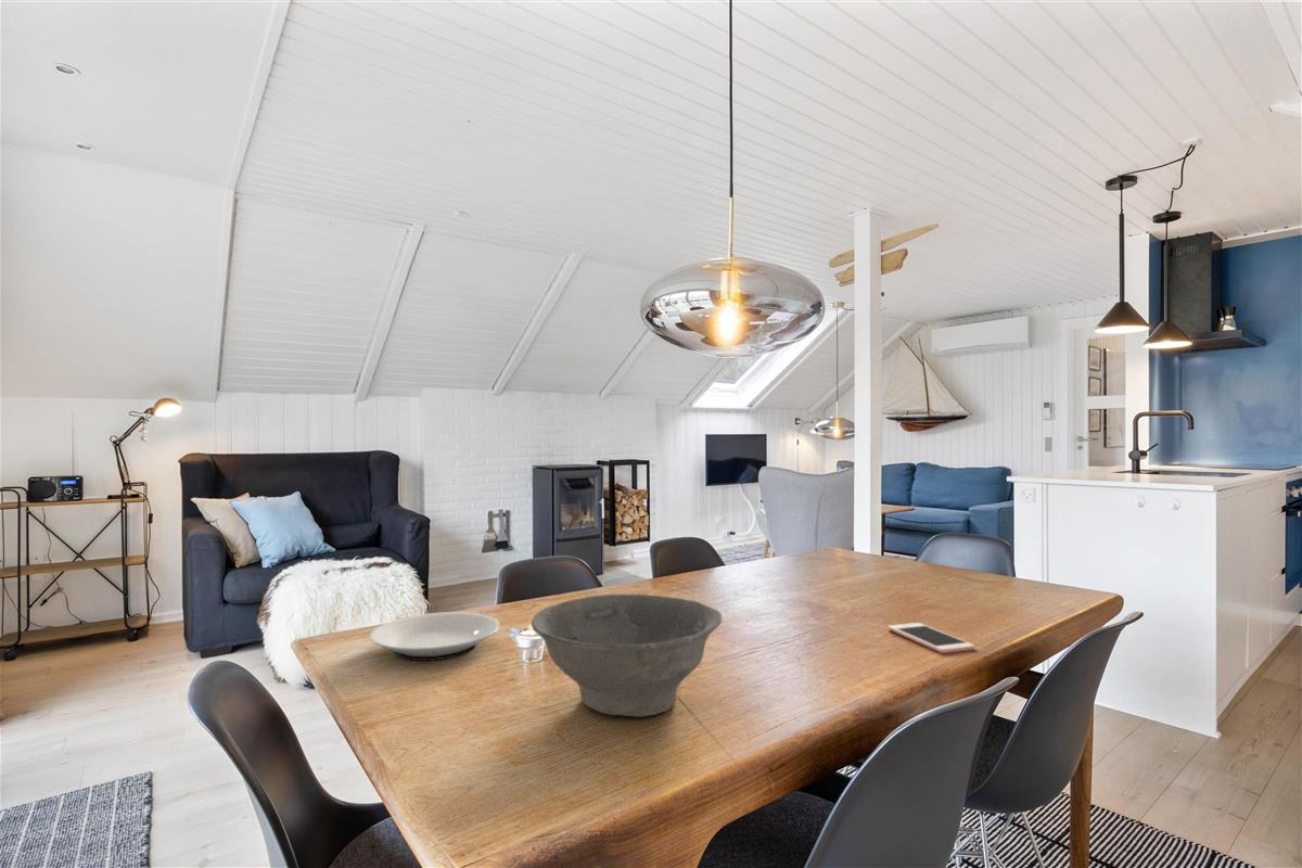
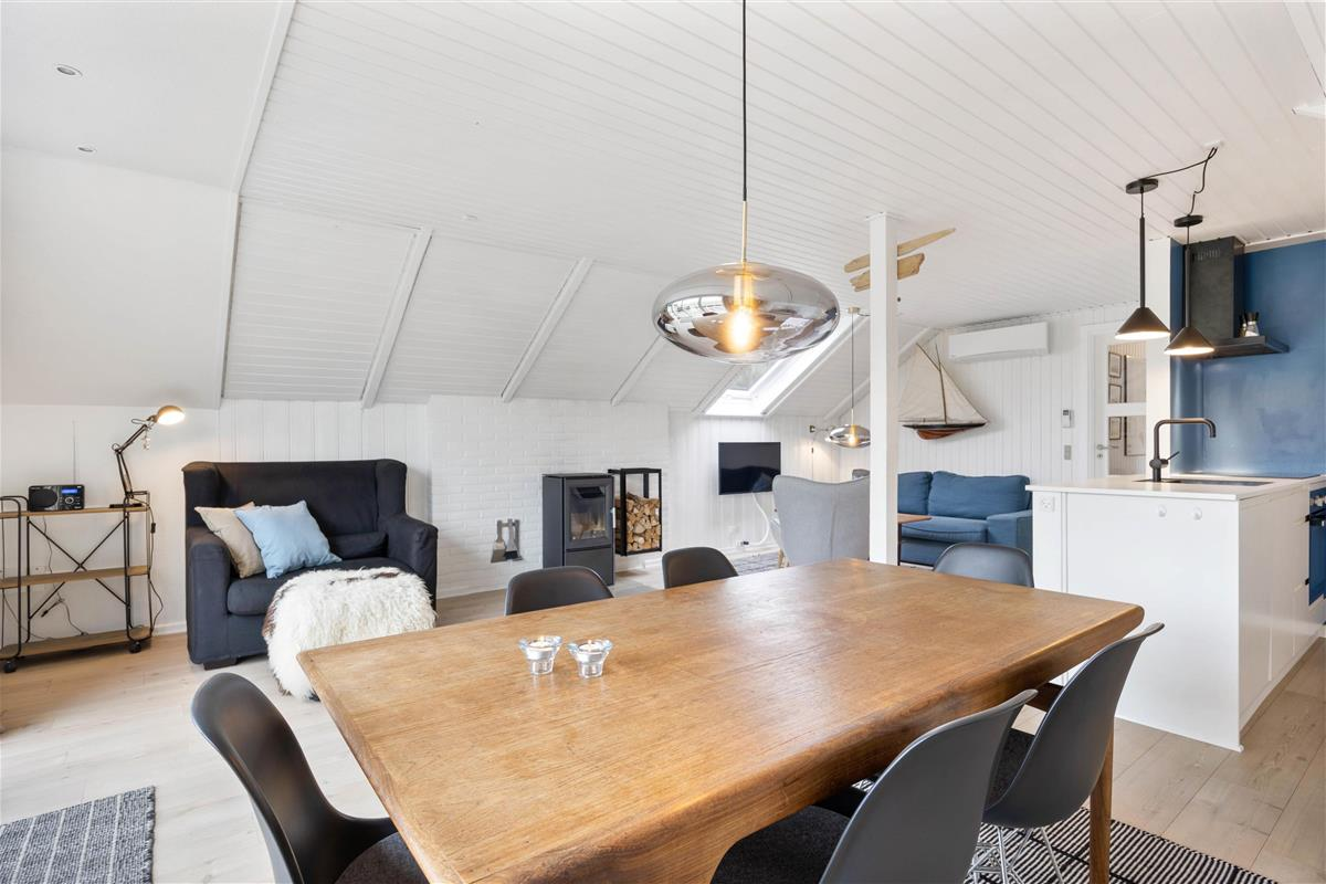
- bowl [531,593,723,717]
- cell phone [886,622,975,654]
- plate [369,611,500,662]
